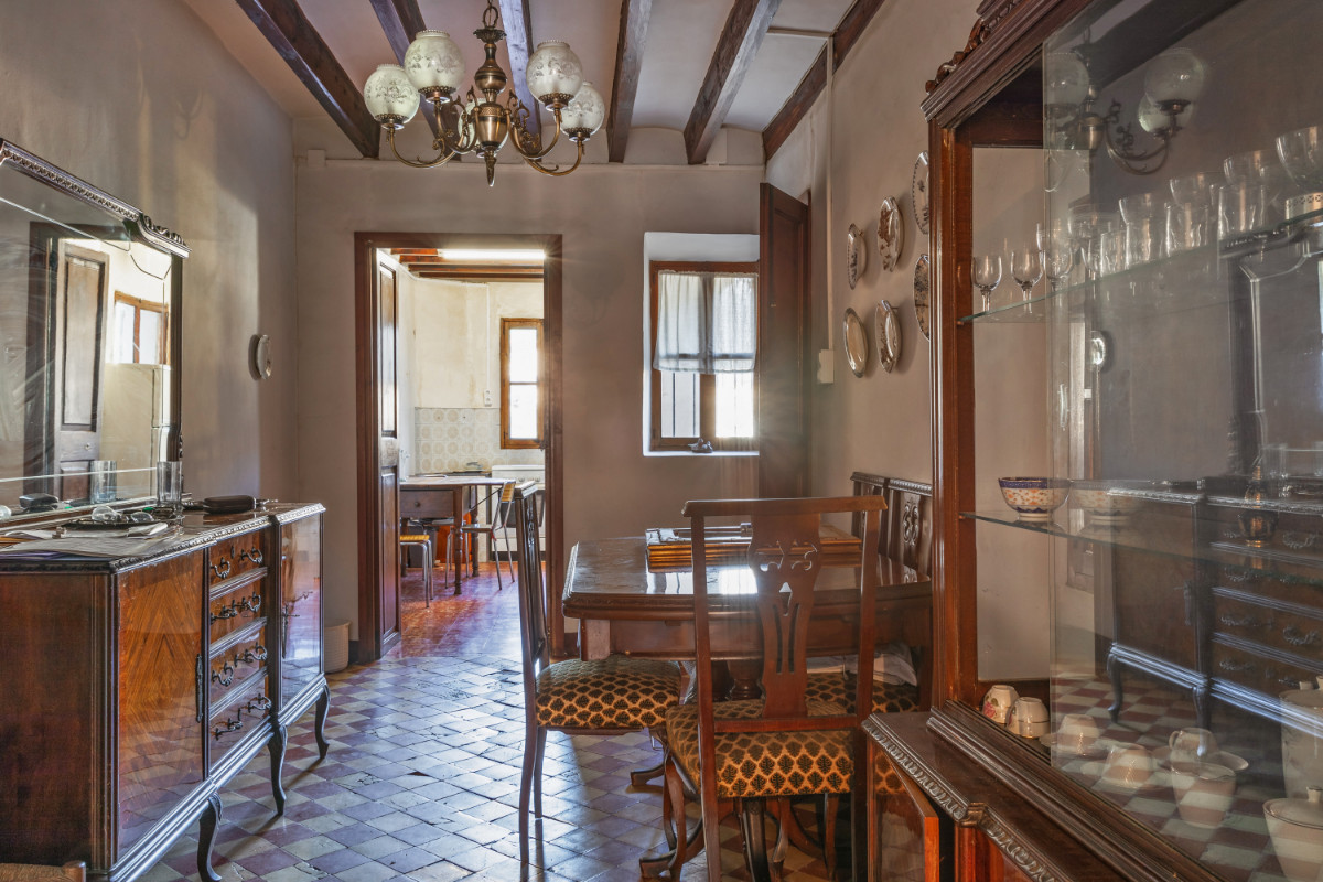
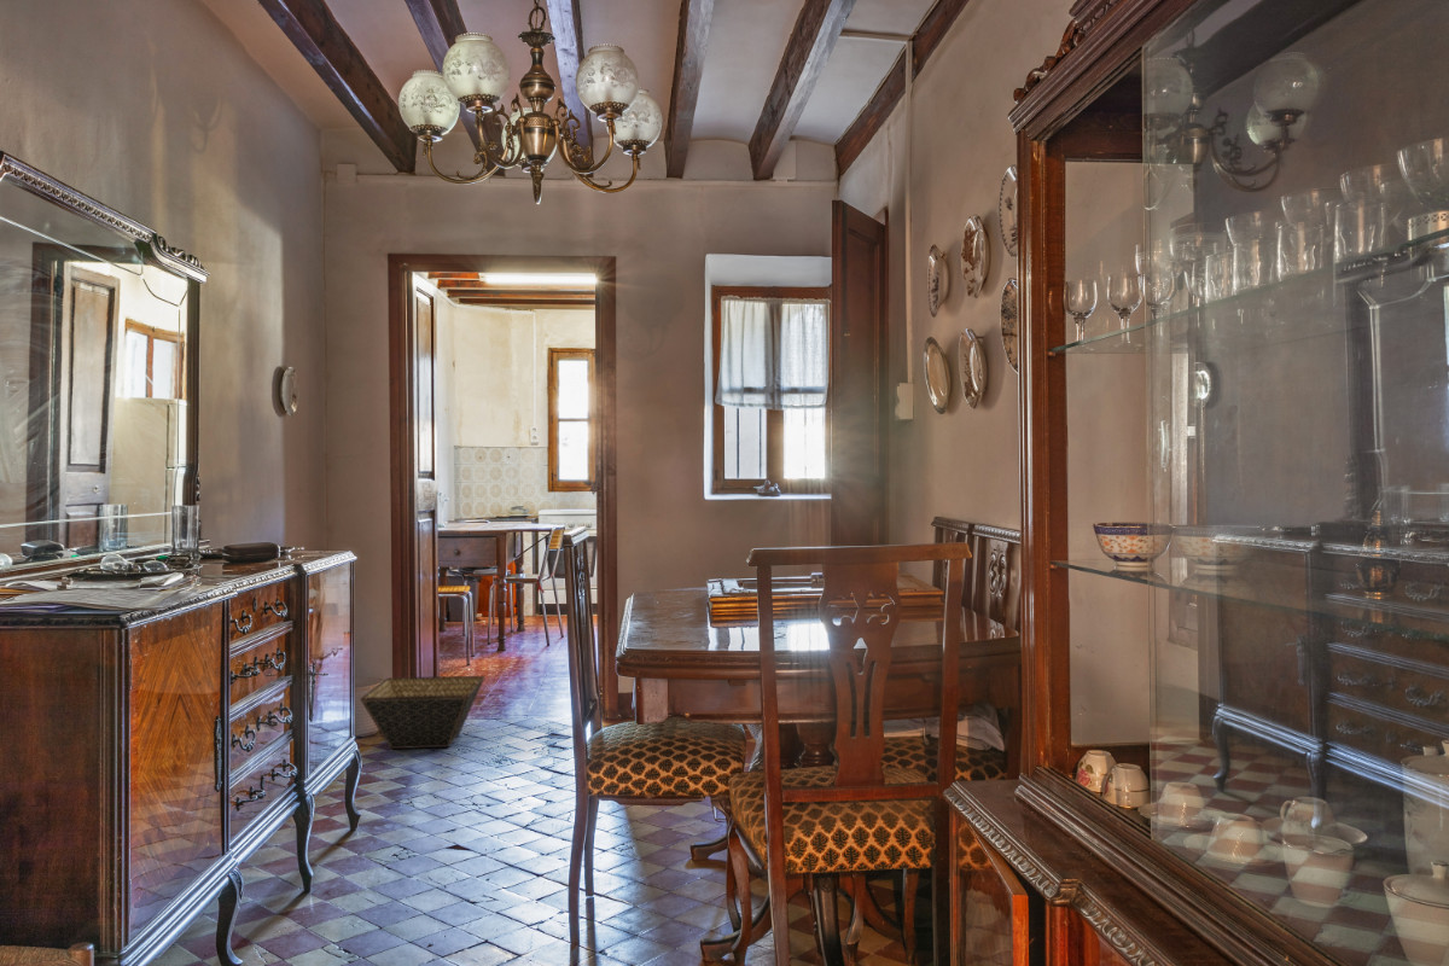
+ basket [359,675,487,750]
